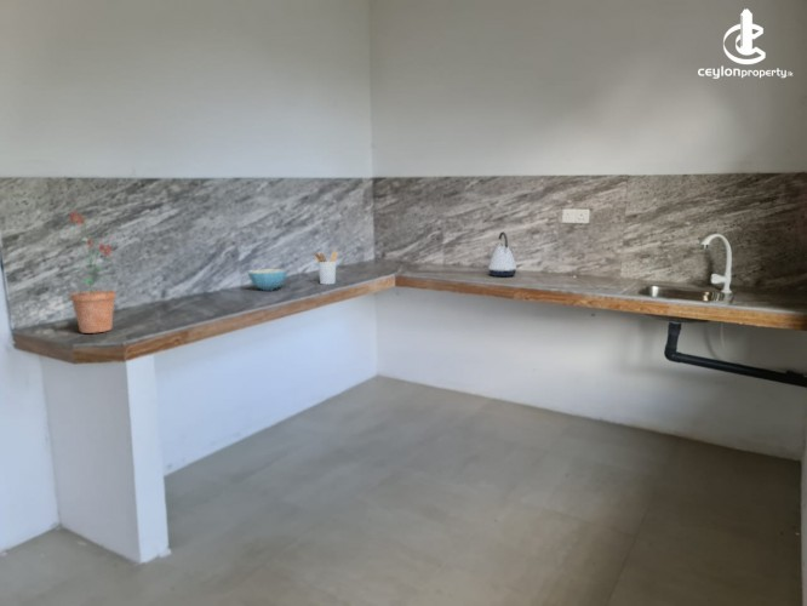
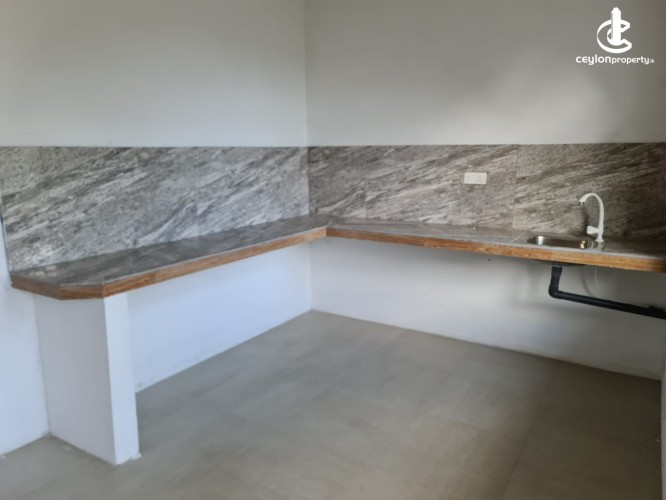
- potted plant [65,210,118,335]
- utensil holder [313,250,338,285]
- kettle [487,230,517,278]
- cereal bowl [247,269,288,292]
